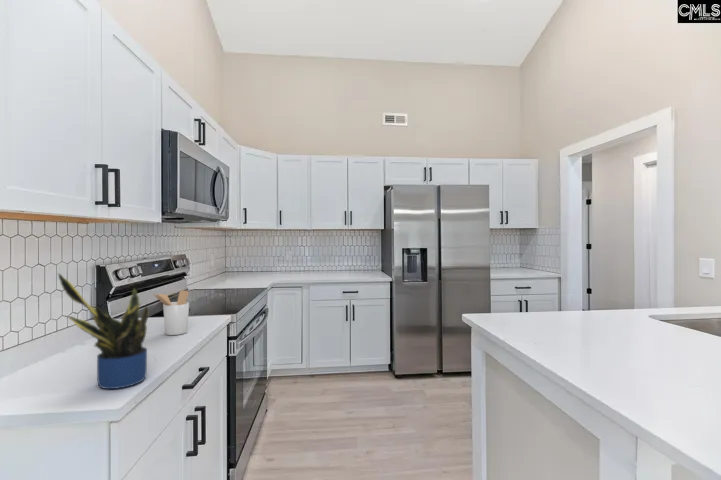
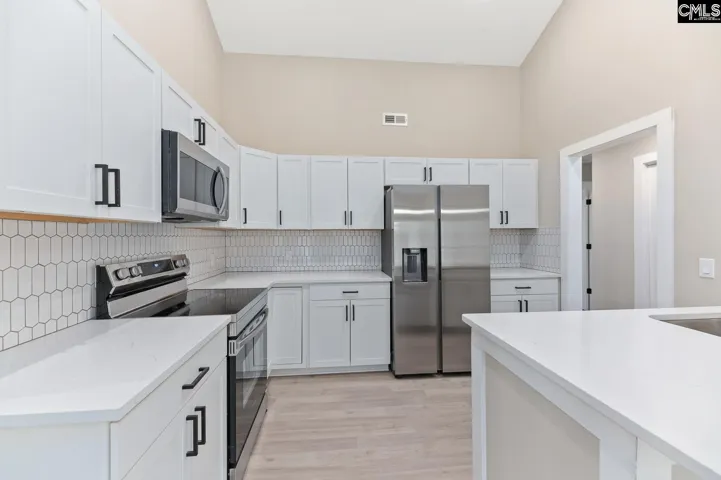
- potted plant [56,272,150,390]
- utensil holder [151,289,190,336]
